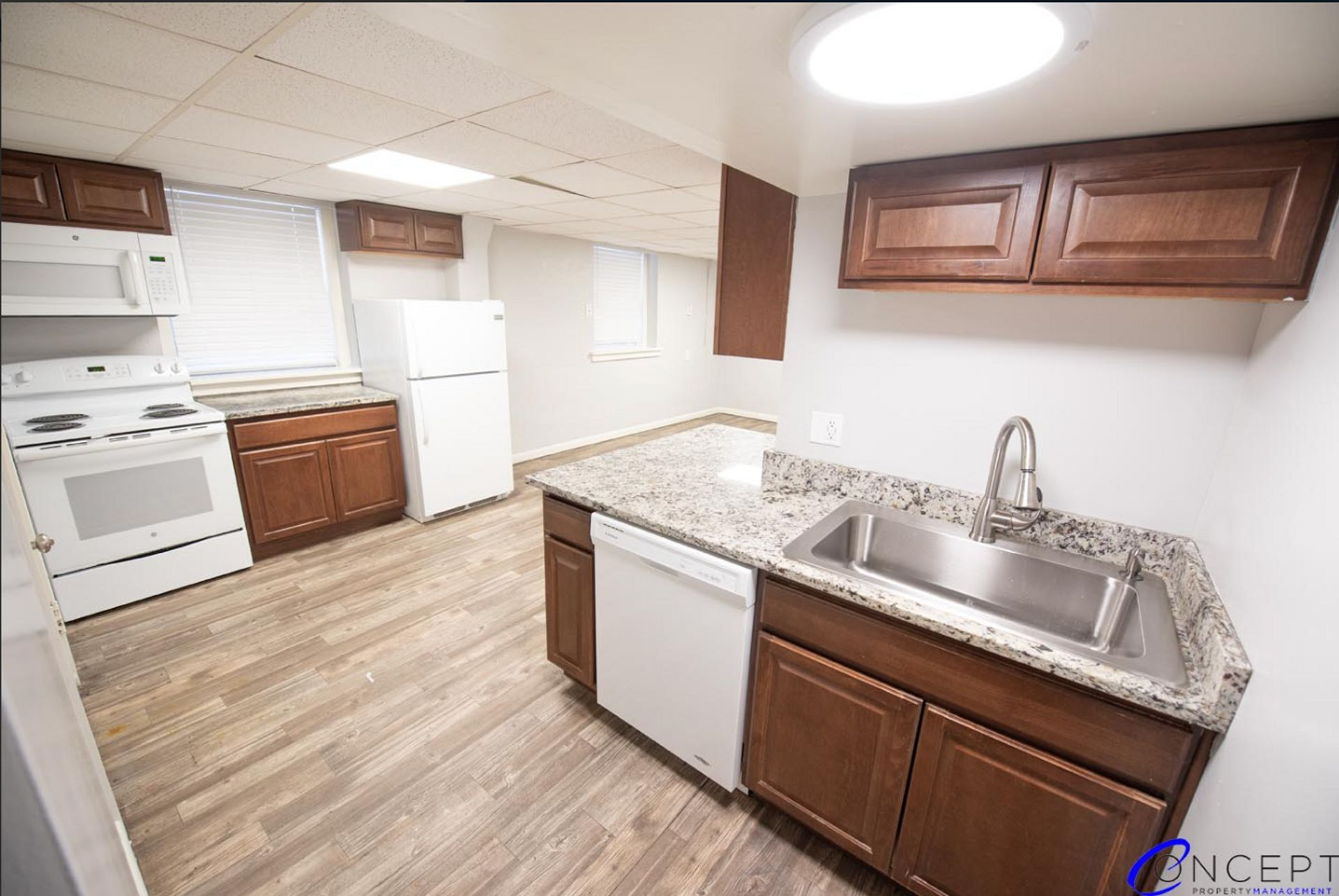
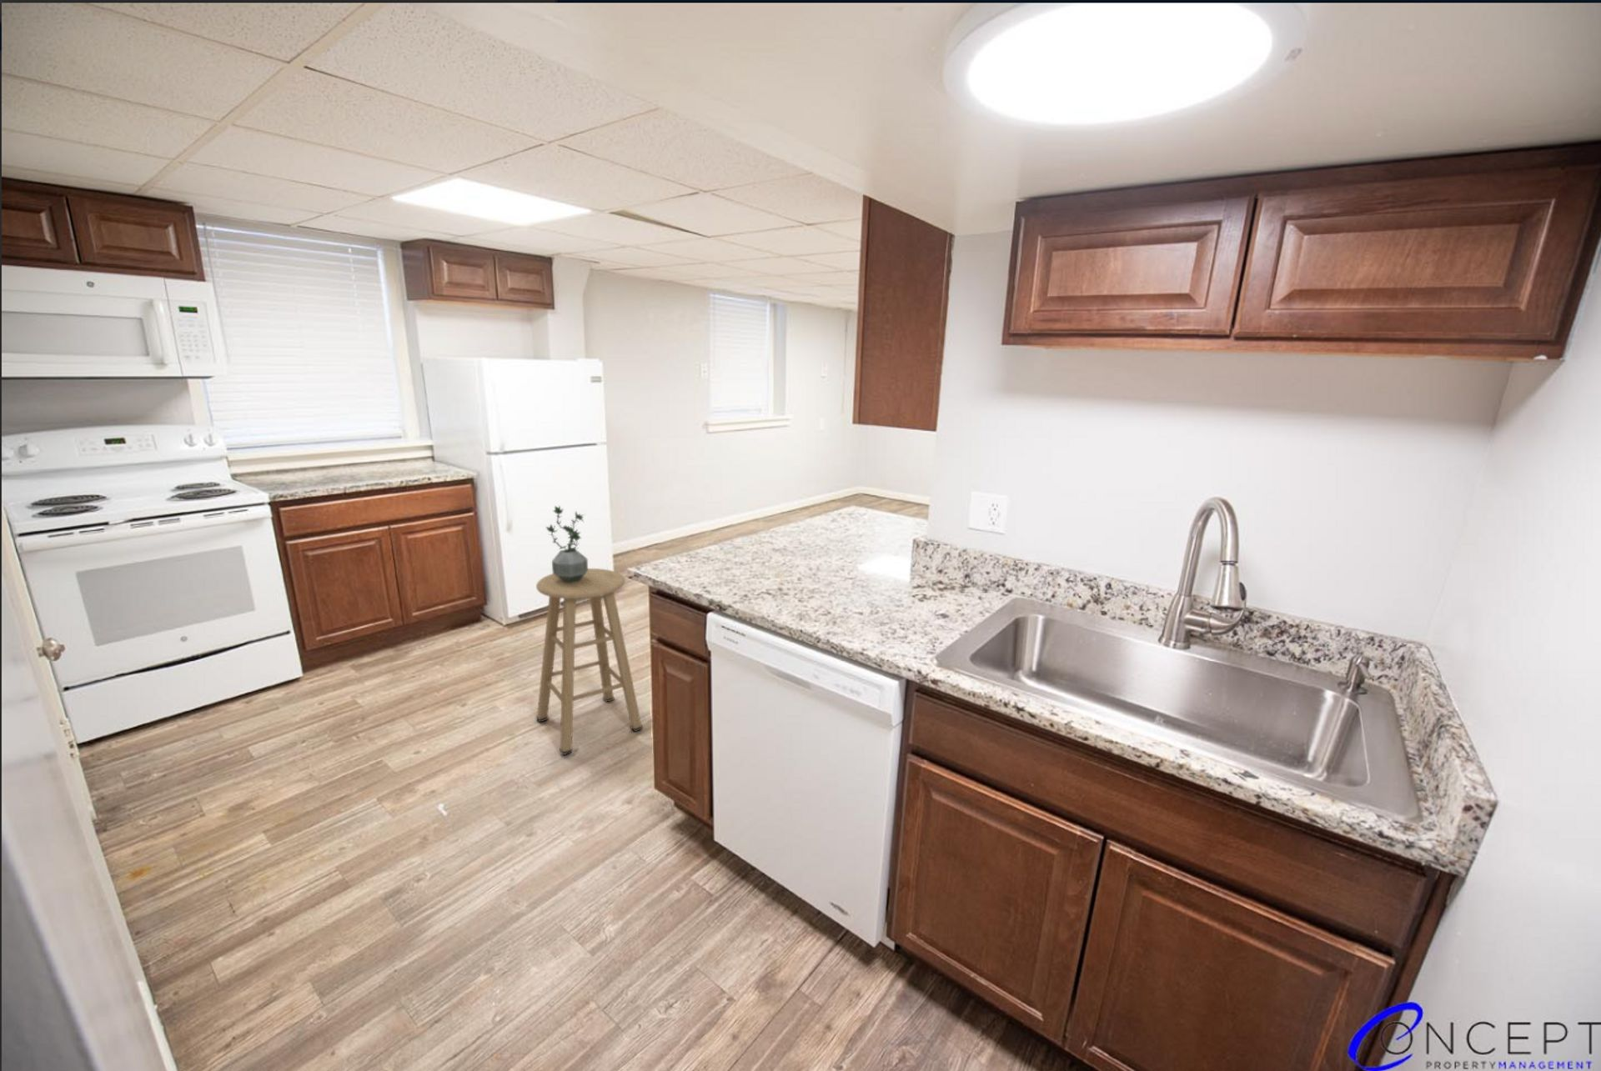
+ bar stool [536,568,643,755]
+ potted plant [545,504,588,583]
